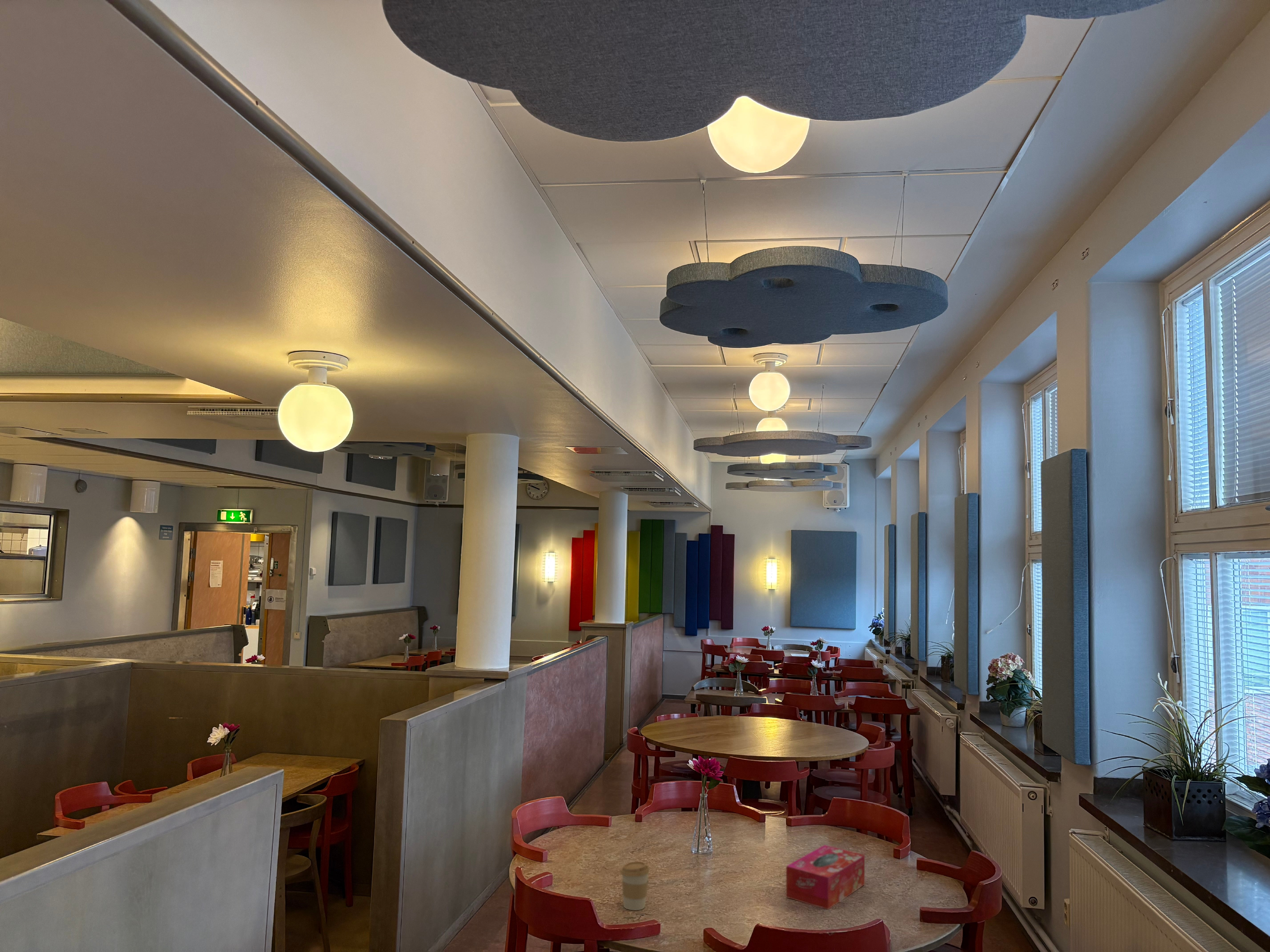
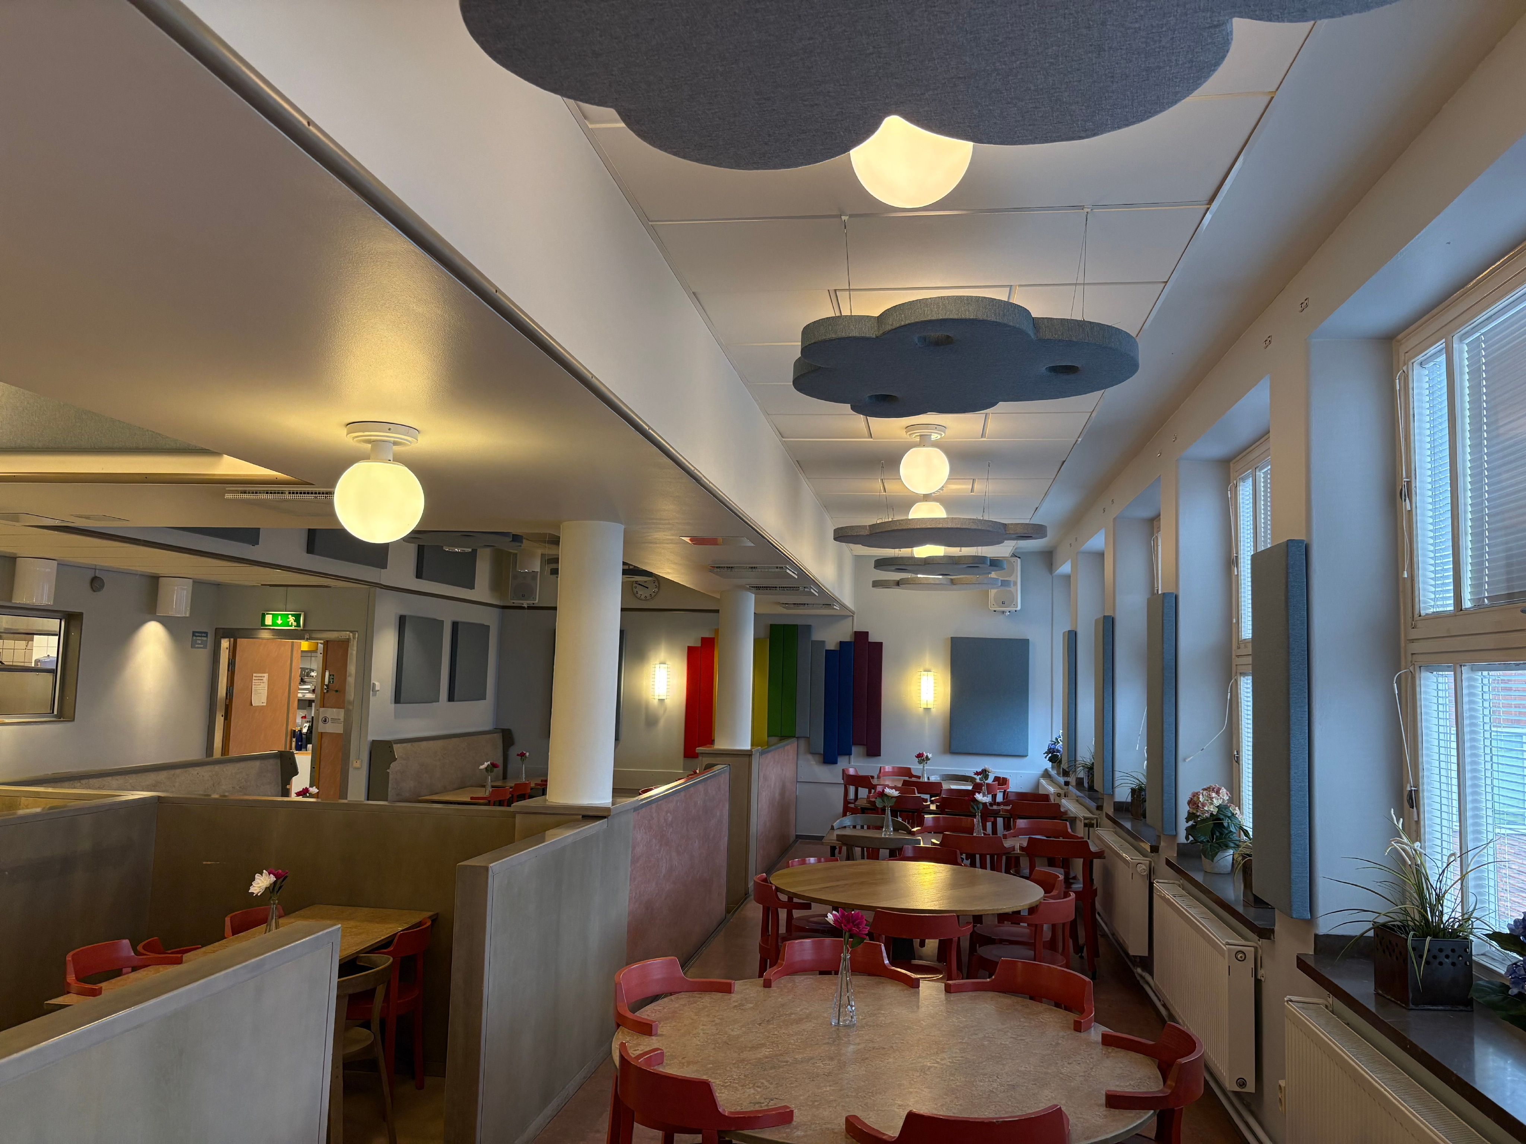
- coffee cup [620,861,650,911]
- tissue box [786,845,865,910]
